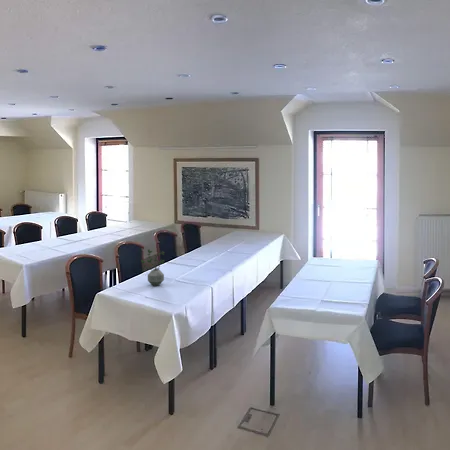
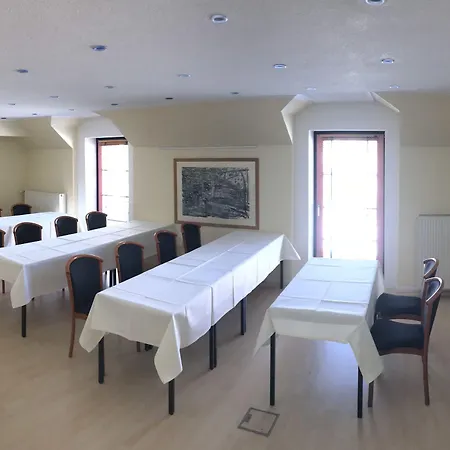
- potted plant [140,249,166,286]
